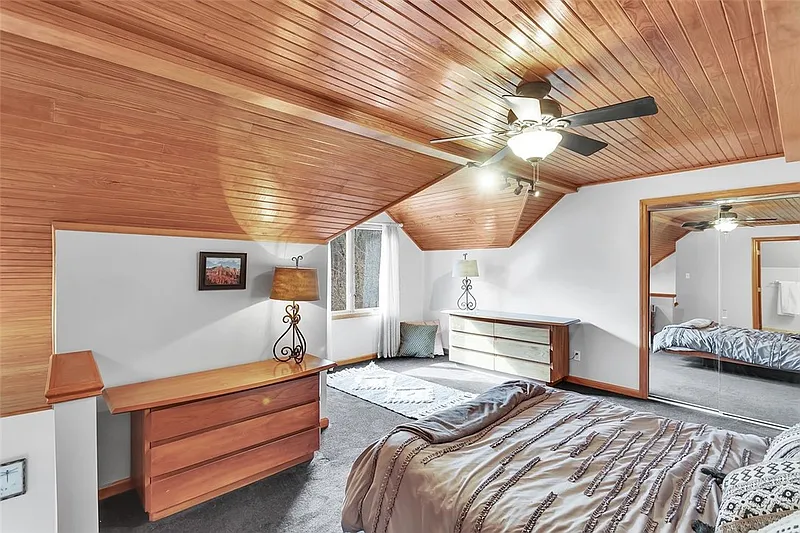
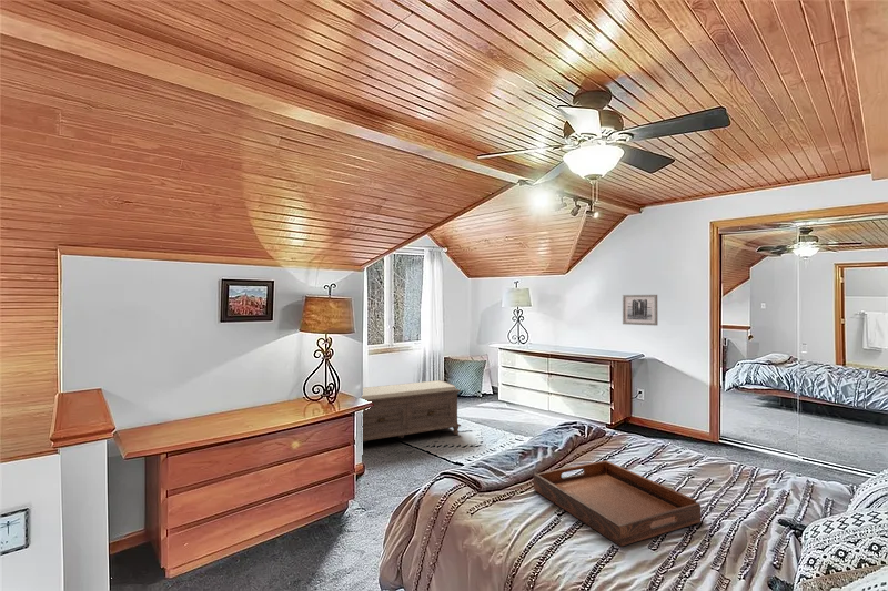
+ serving tray [533,459,702,548]
+ bench [362,379,462,442]
+ wall art [622,294,659,326]
